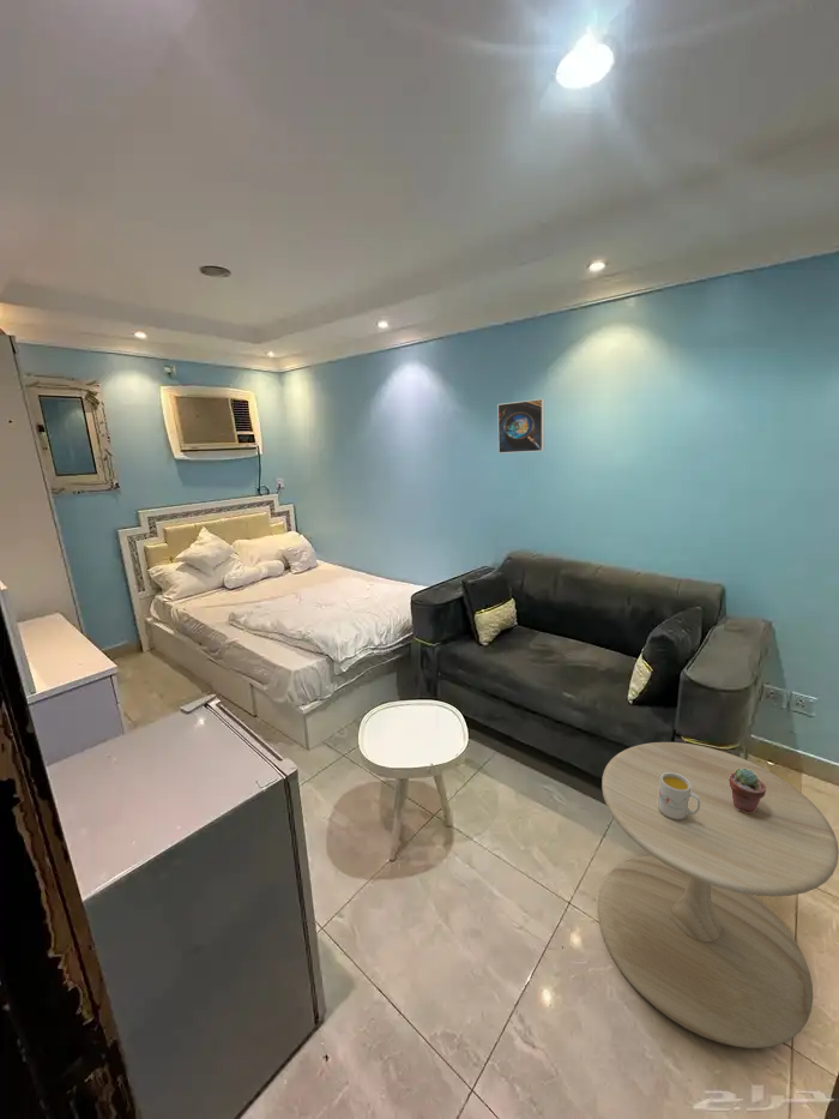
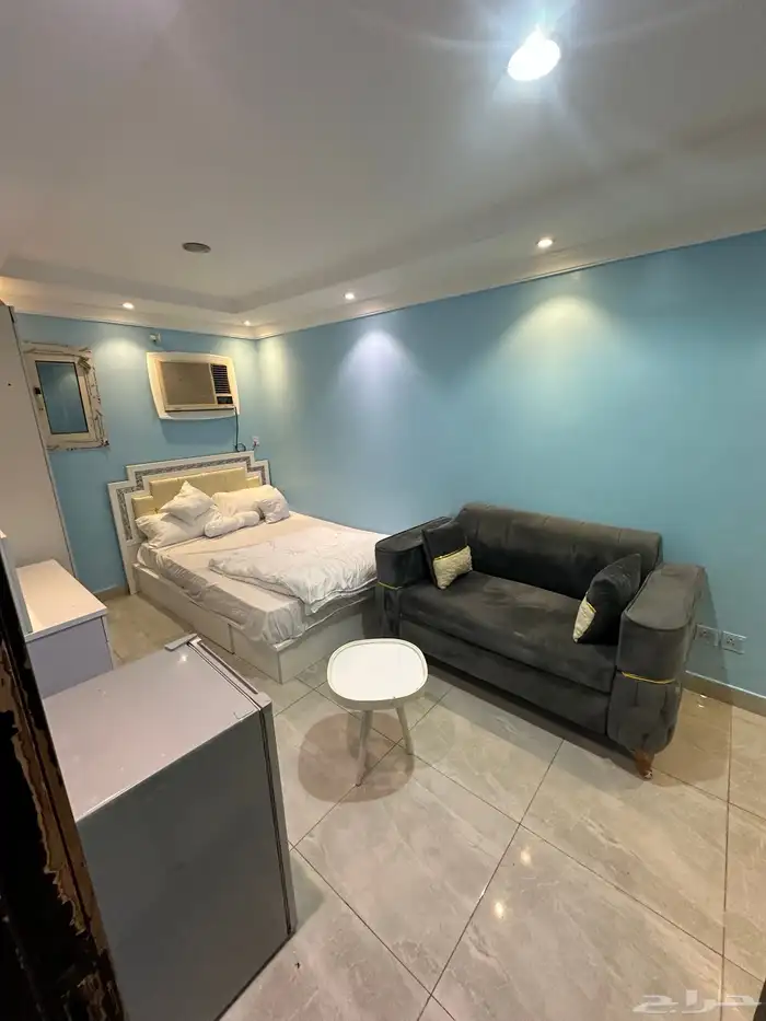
- mug [658,774,700,819]
- potted succulent [729,769,767,813]
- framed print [496,398,545,455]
- side table [597,741,839,1049]
